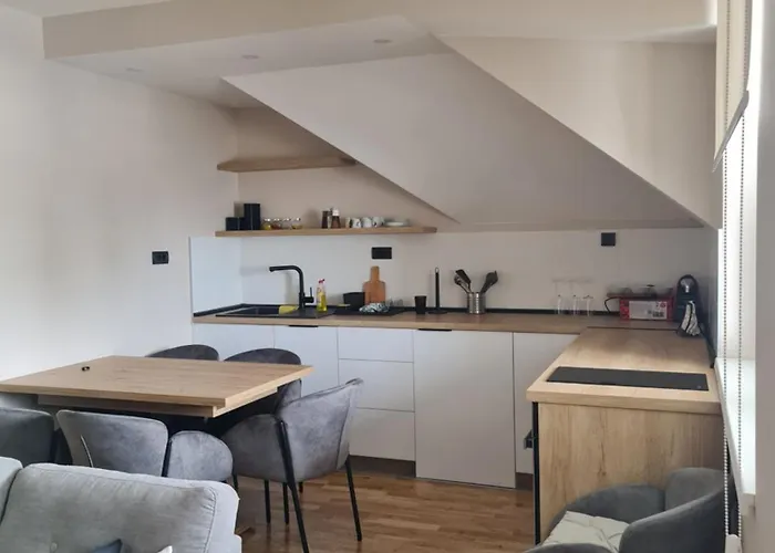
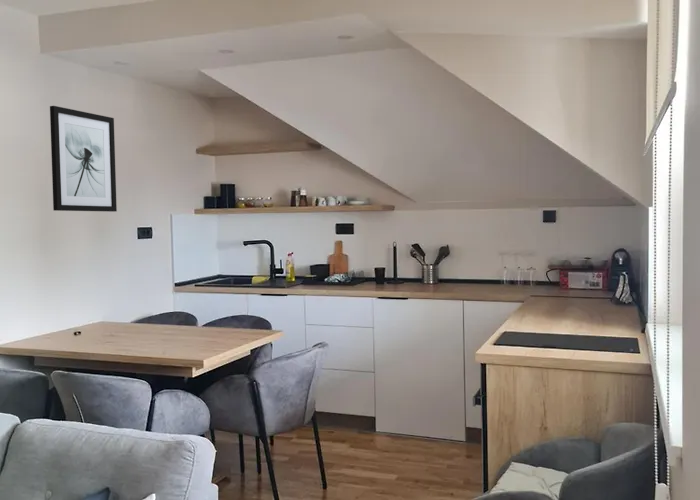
+ wall art [49,105,118,213]
